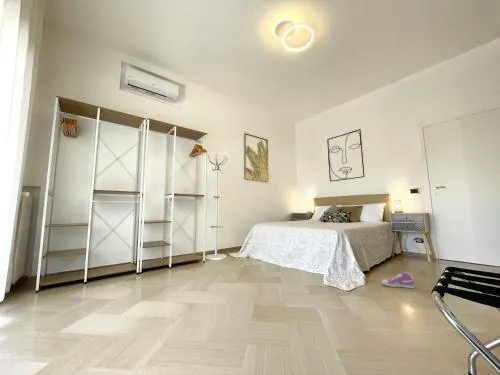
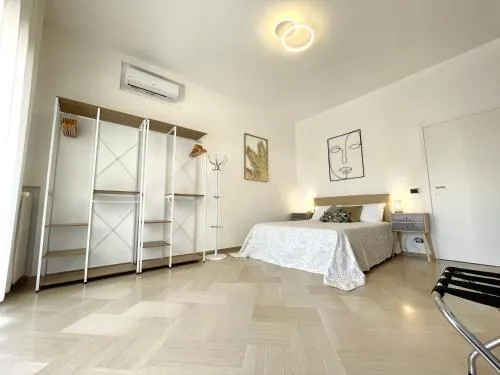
- sneaker [381,269,415,289]
